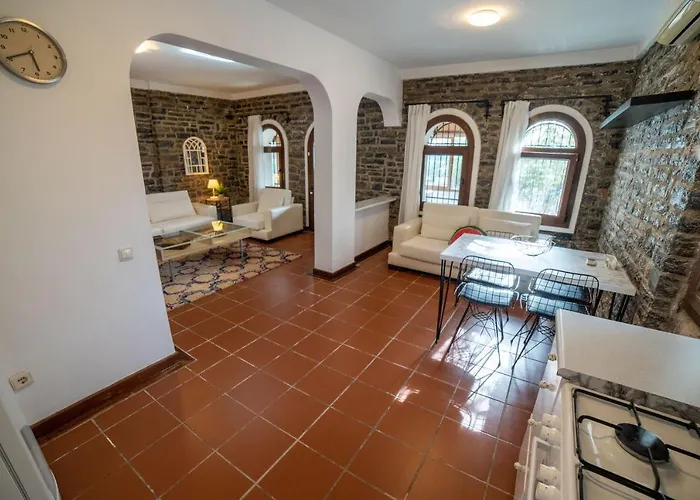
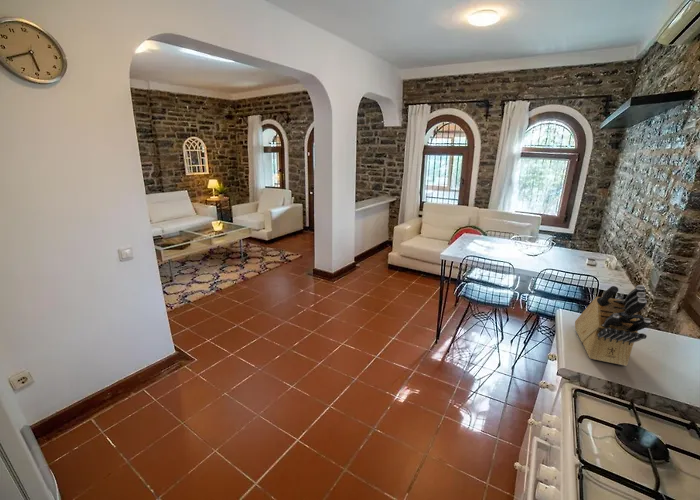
+ knife block [574,284,652,367]
